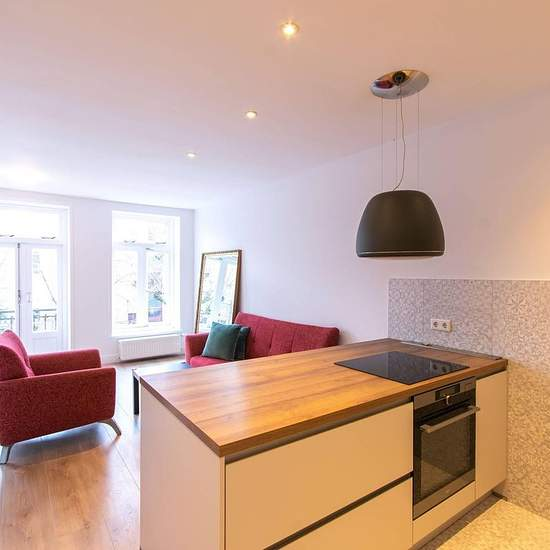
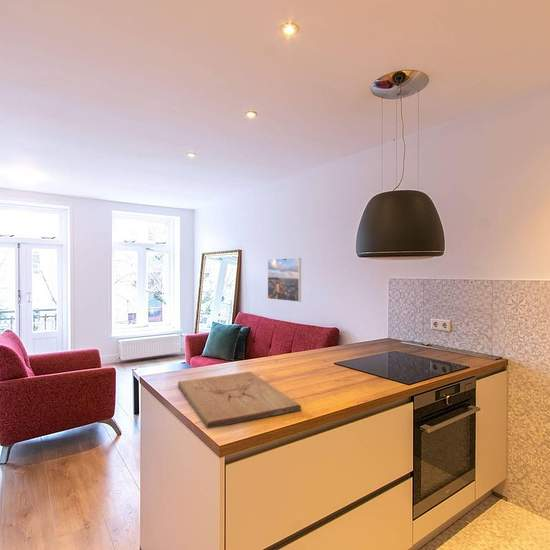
+ cutting board [177,371,302,430]
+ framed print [267,257,302,303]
